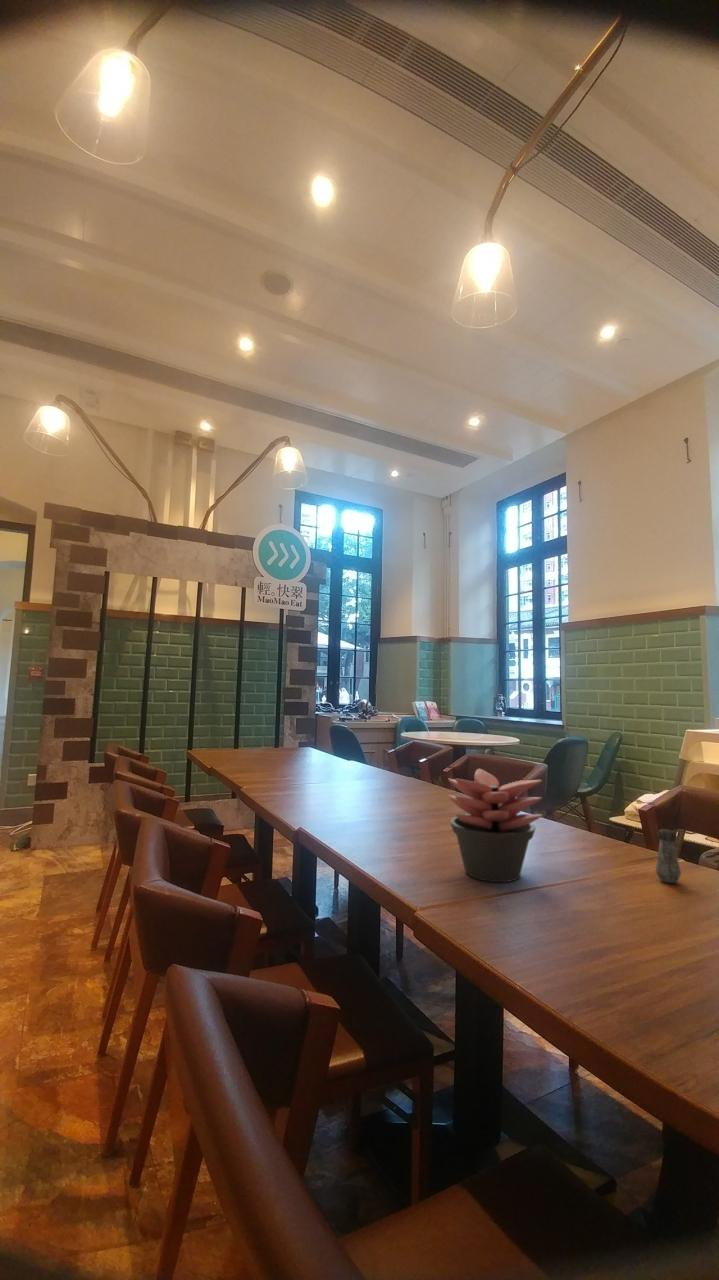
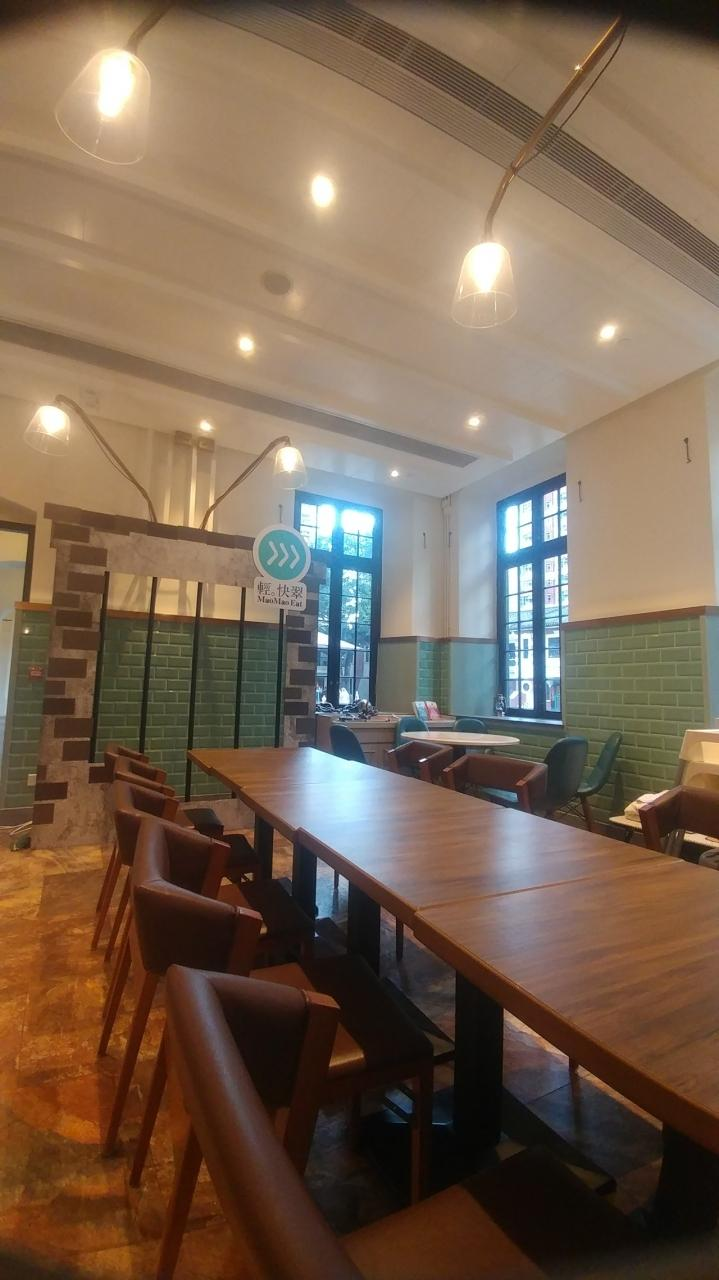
- salt shaker [655,828,682,884]
- succulent plant [447,768,543,883]
